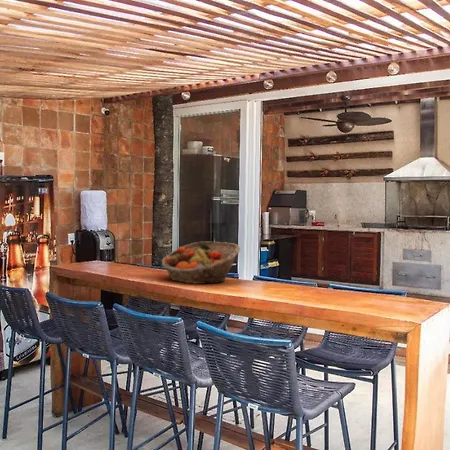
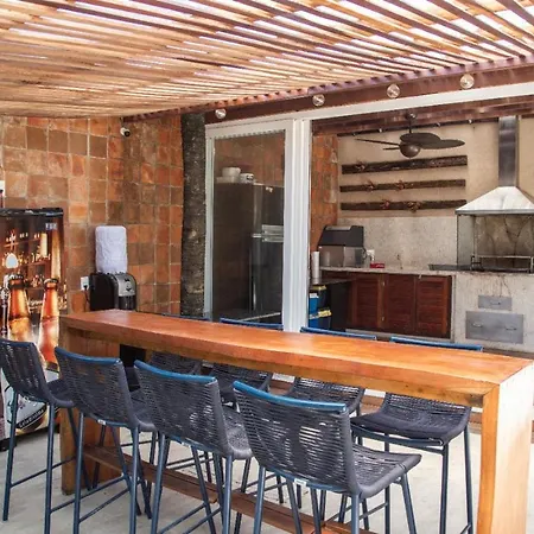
- fruit basket [161,241,241,285]
